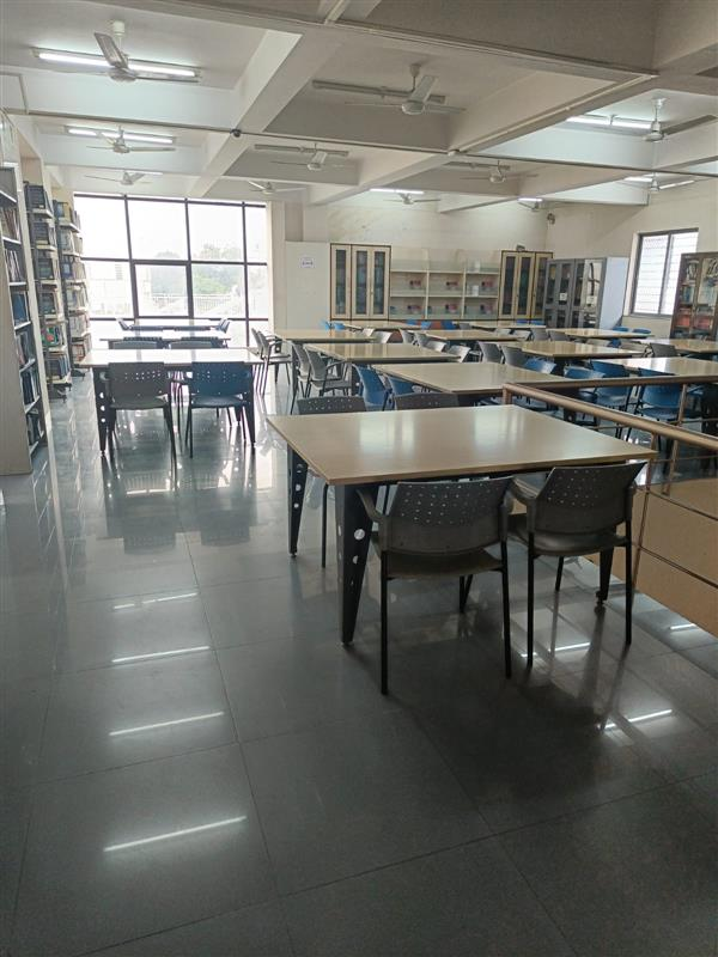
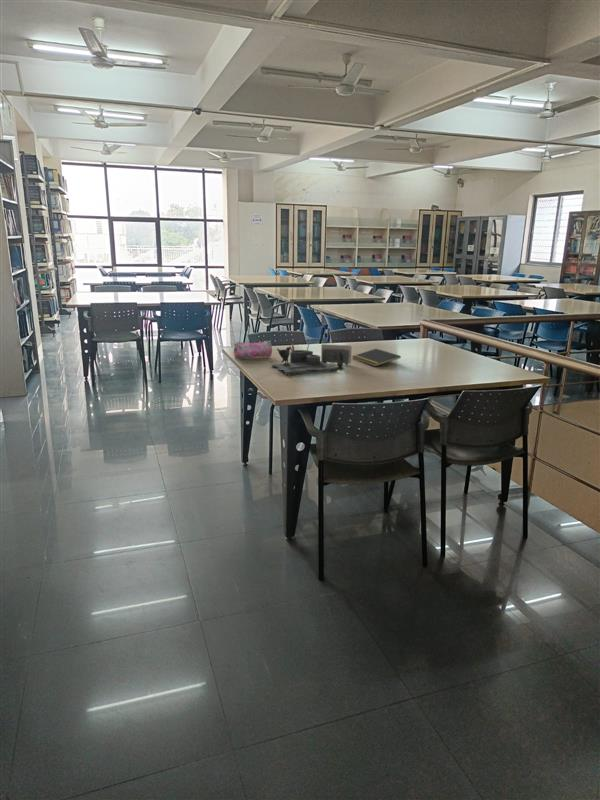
+ notepad [351,348,402,367]
+ desk organizer [271,337,353,376]
+ pencil case [232,340,273,359]
